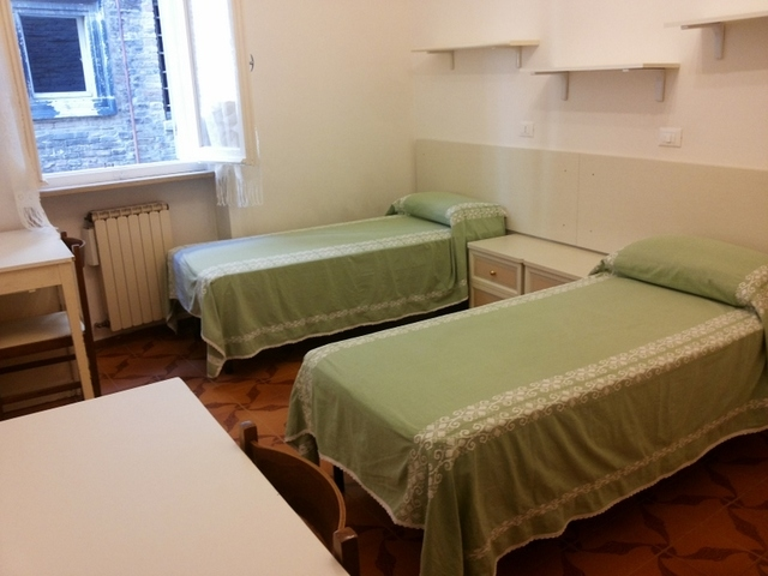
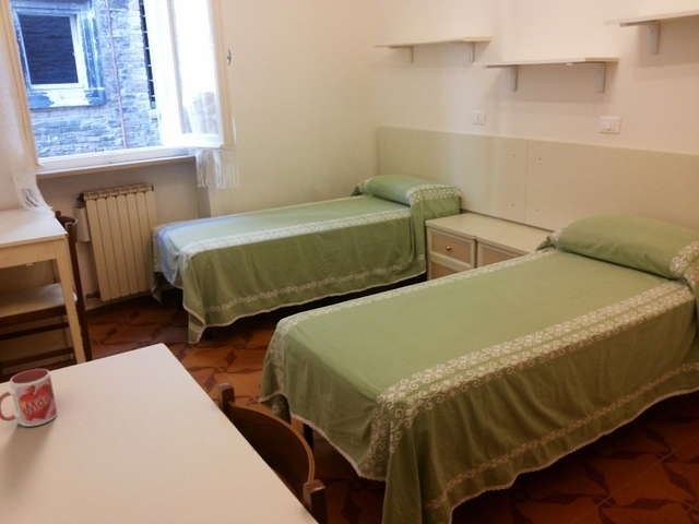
+ mug [0,368,58,428]
